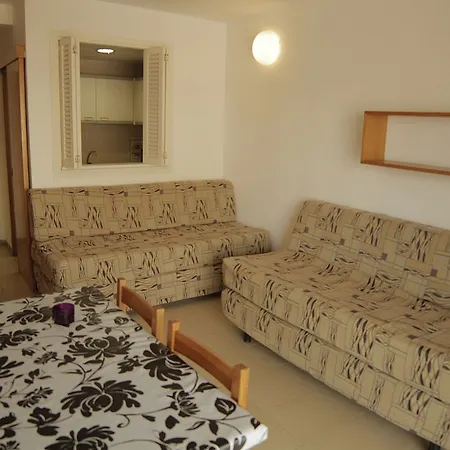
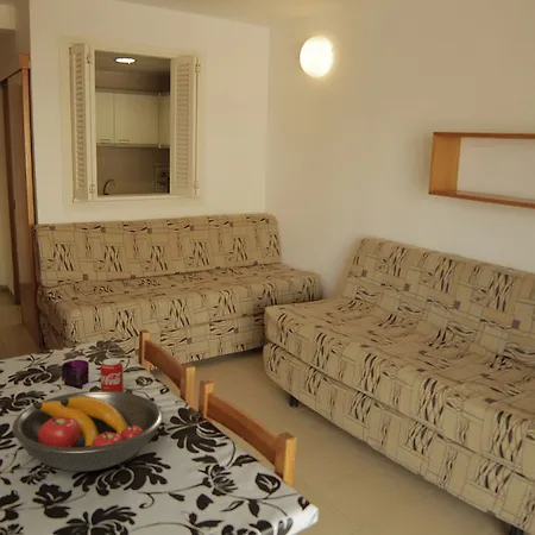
+ fruit bowl [11,390,164,472]
+ beverage can [100,358,125,392]
